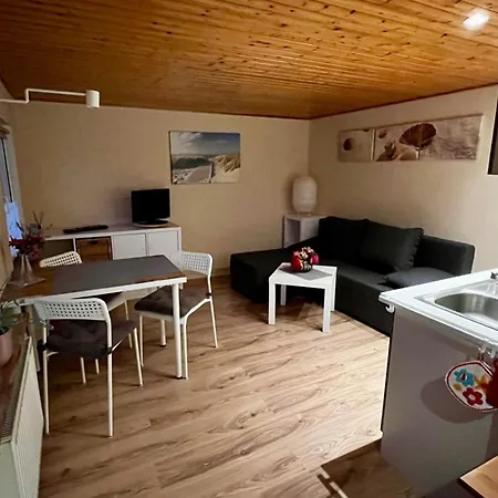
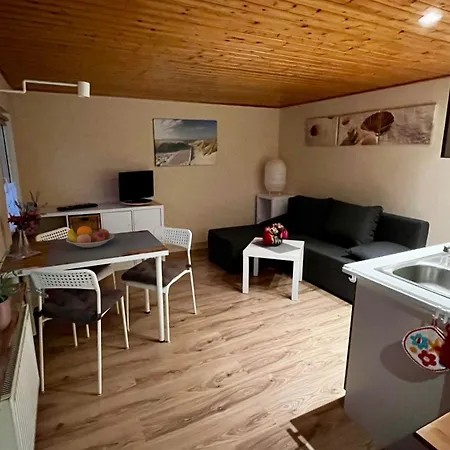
+ fruit bowl [65,225,115,249]
